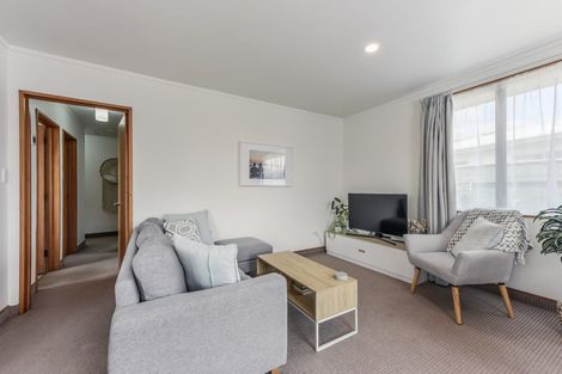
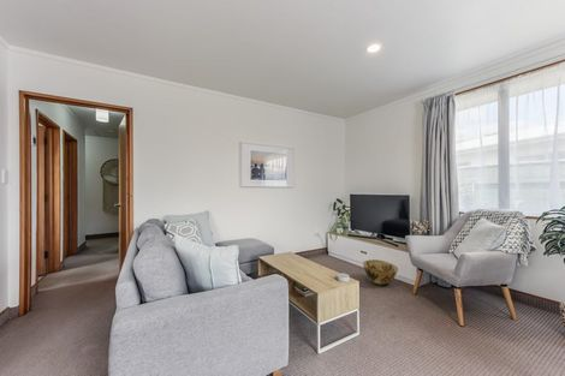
+ woven basket [362,258,399,286]
